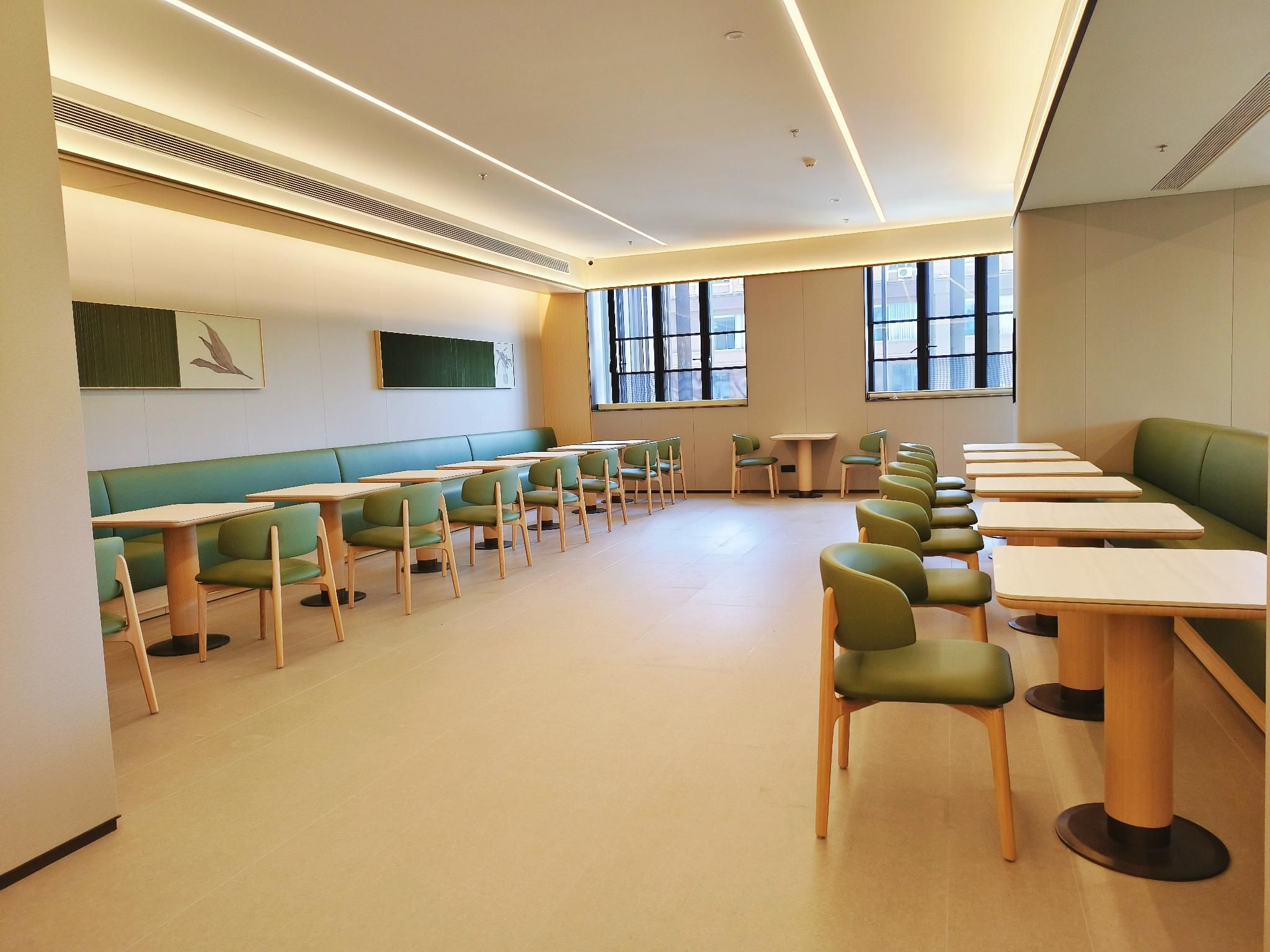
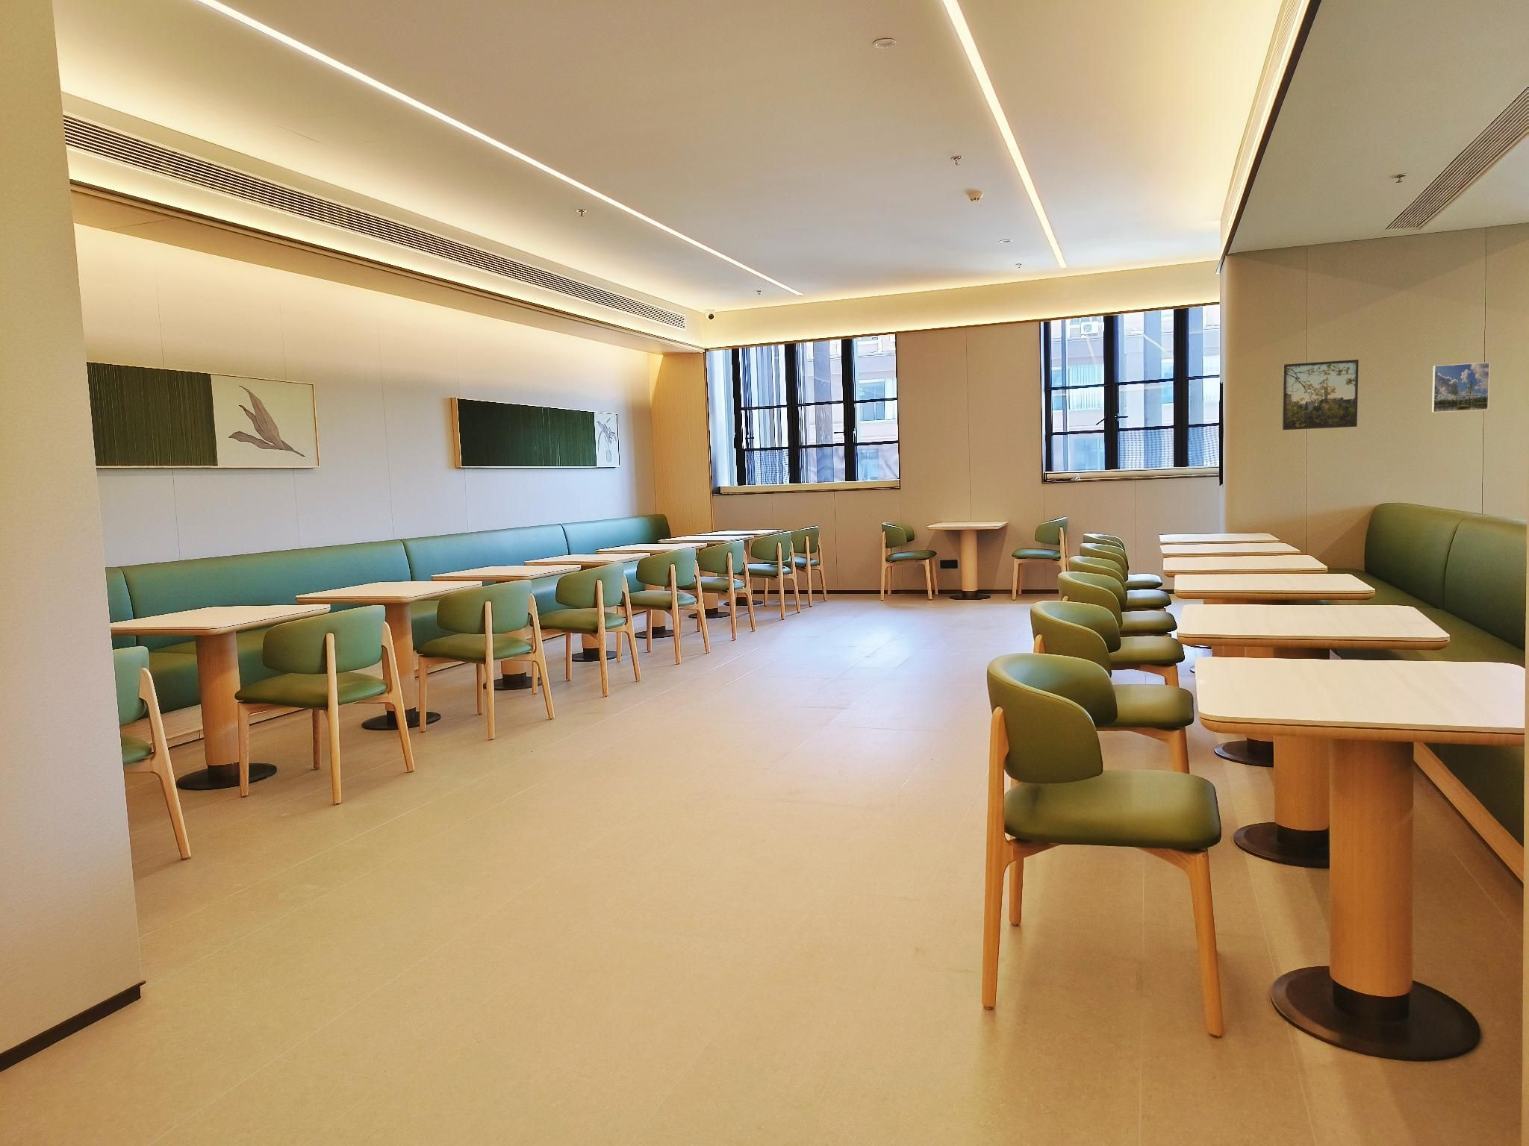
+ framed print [1431,361,1490,413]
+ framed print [1282,359,1359,431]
